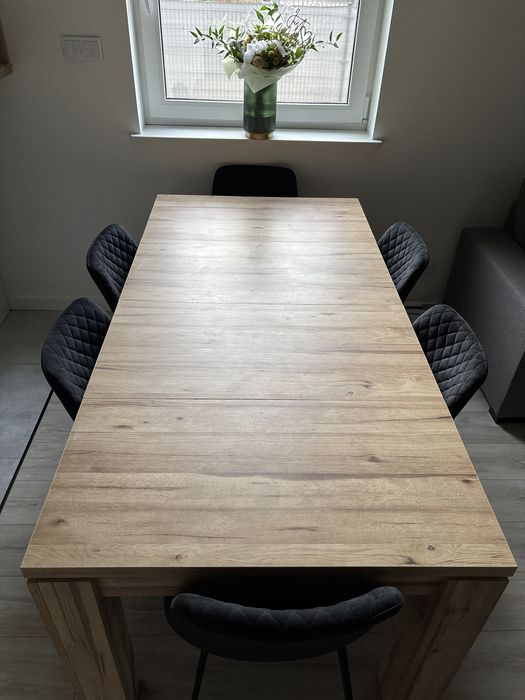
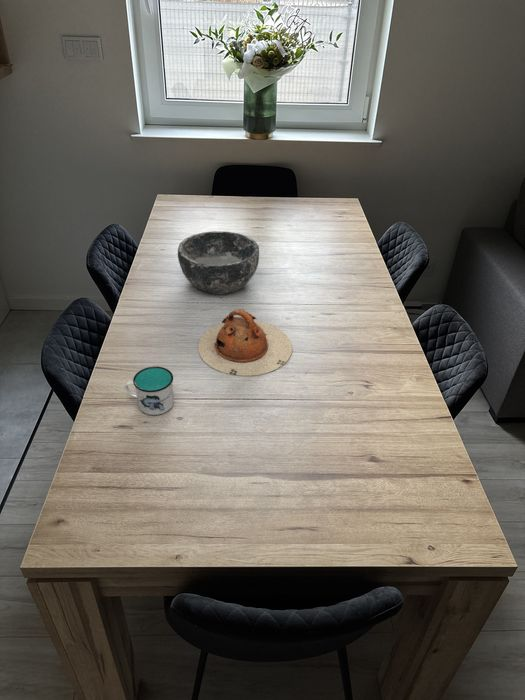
+ bowl [177,230,260,295]
+ teapot [197,308,293,377]
+ mug [124,365,175,416]
